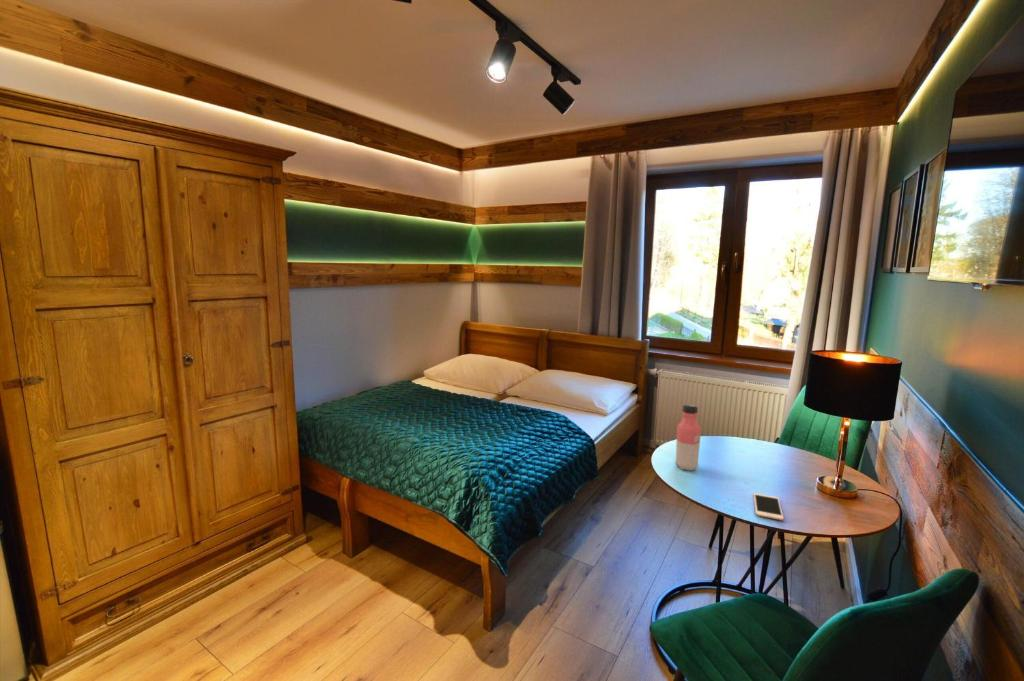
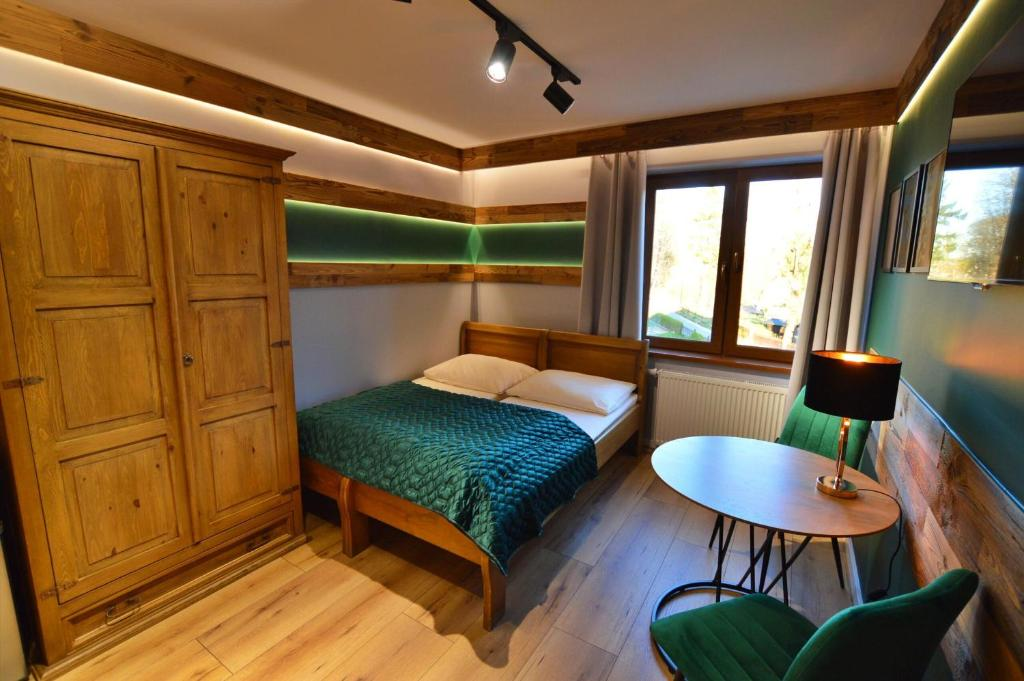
- cell phone [752,492,785,521]
- water bottle [674,403,702,472]
